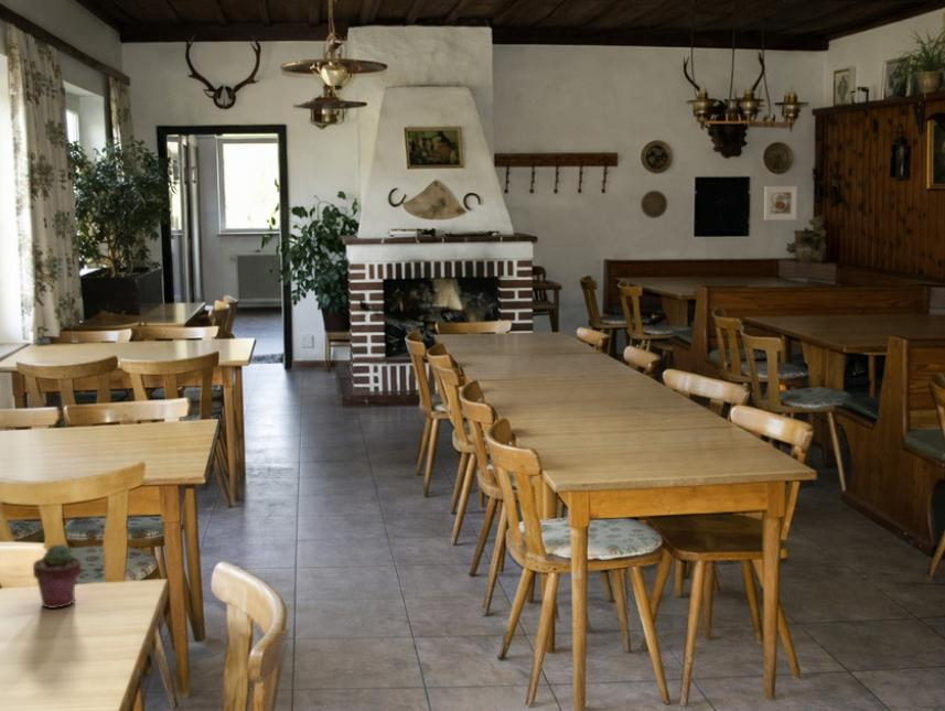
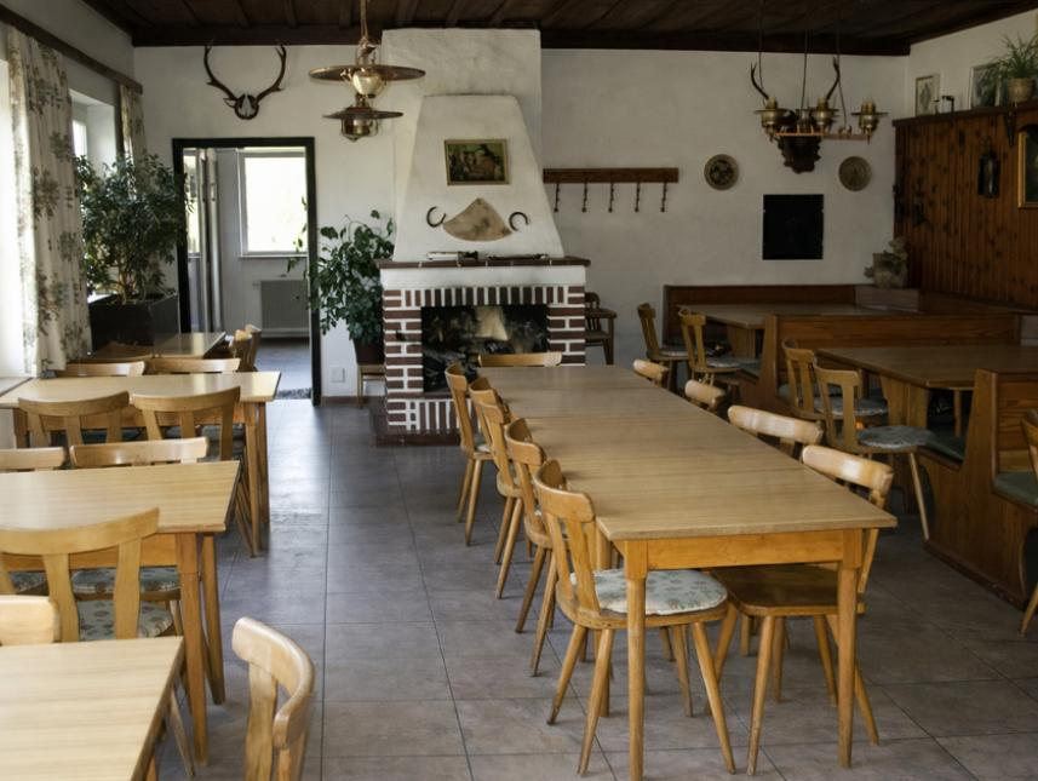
- potted succulent [32,542,83,610]
- decorative plate [640,190,668,219]
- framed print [763,185,798,222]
